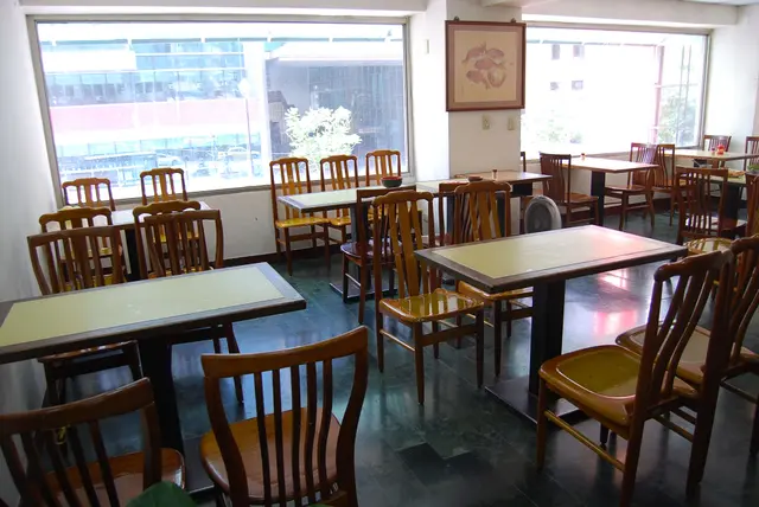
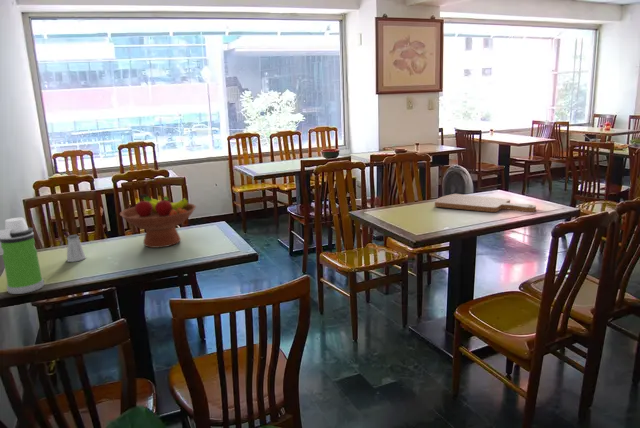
+ water bottle [0,217,45,295]
+ fruit bowl [119,193,197,249]
+ saltshaker [66,234,87,263]
+ cutting board [434,193,537,213]
